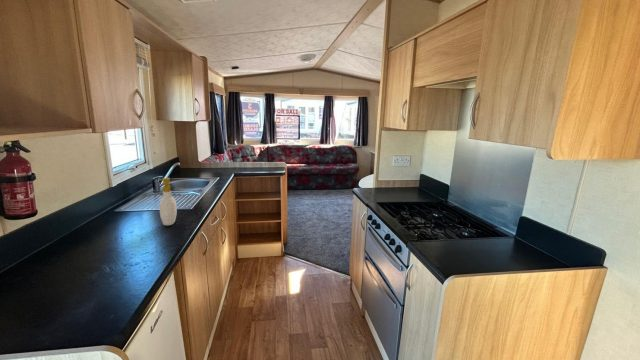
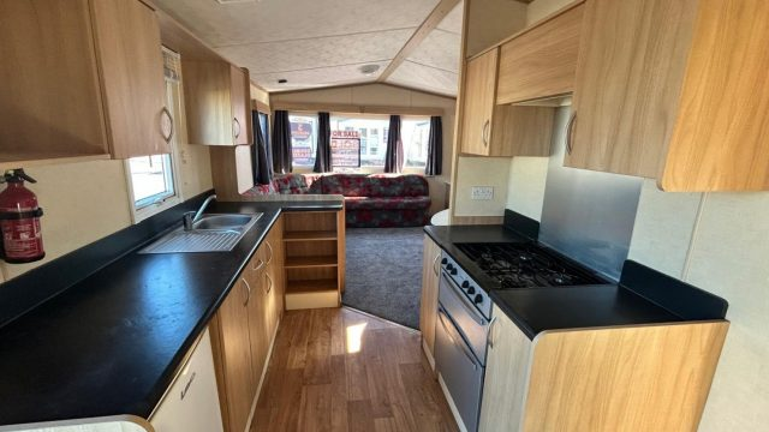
- soap bottle [156,177,178,226]
